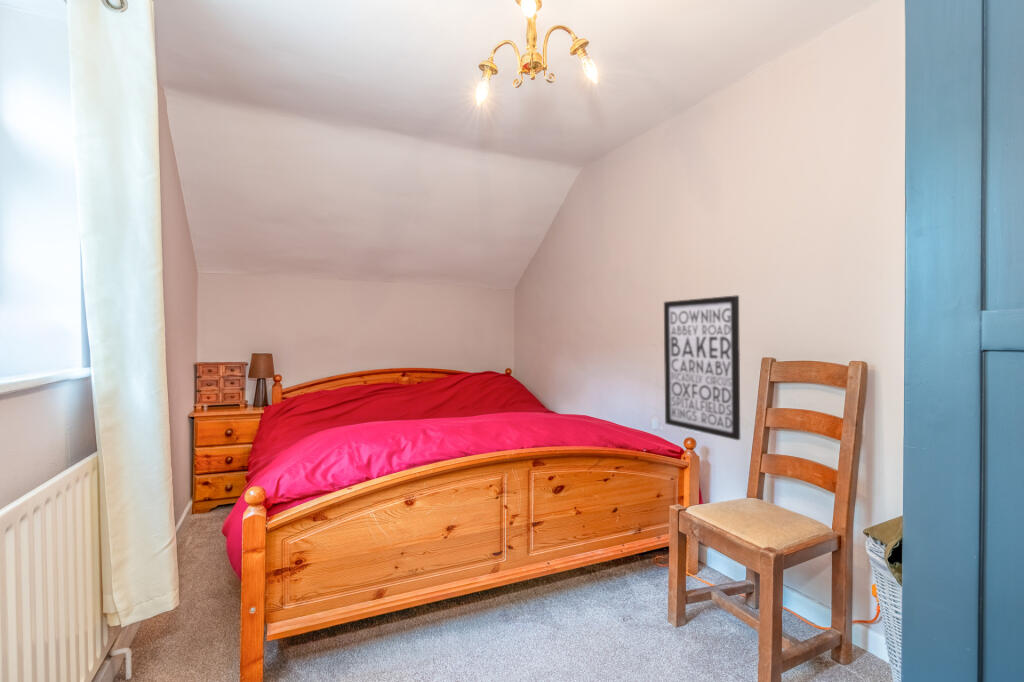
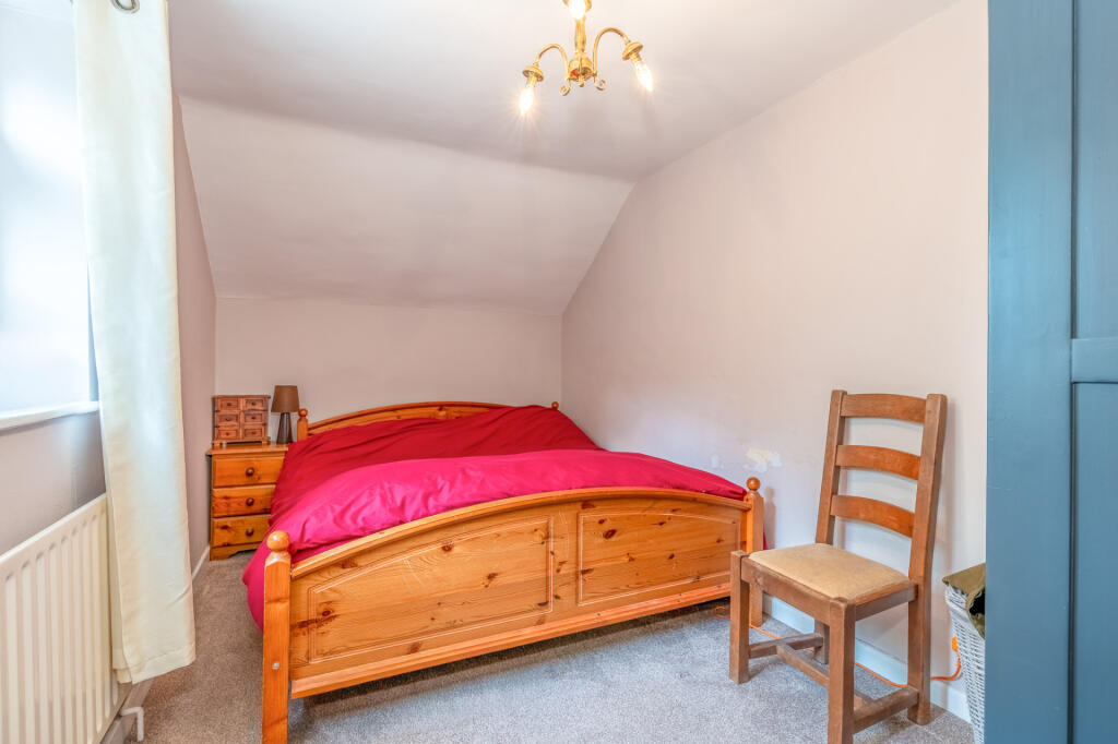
- wall art [663,294,741,441]
